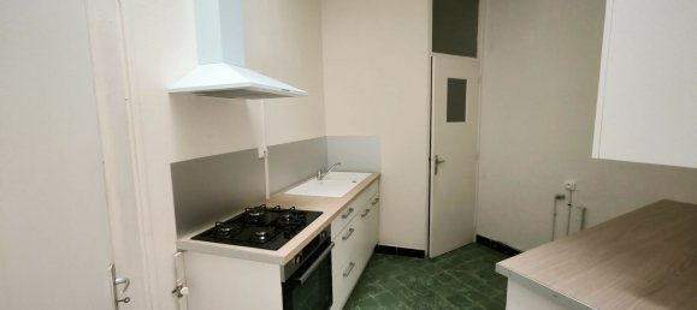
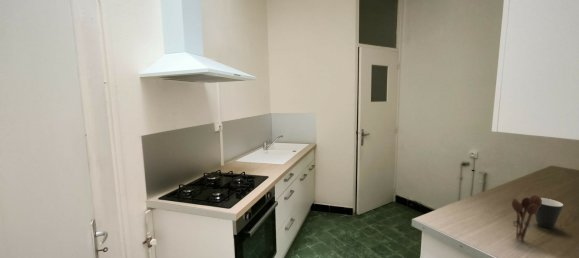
+ utensil holder [511,194,542,242]
+ mug [534,197,564,229]
